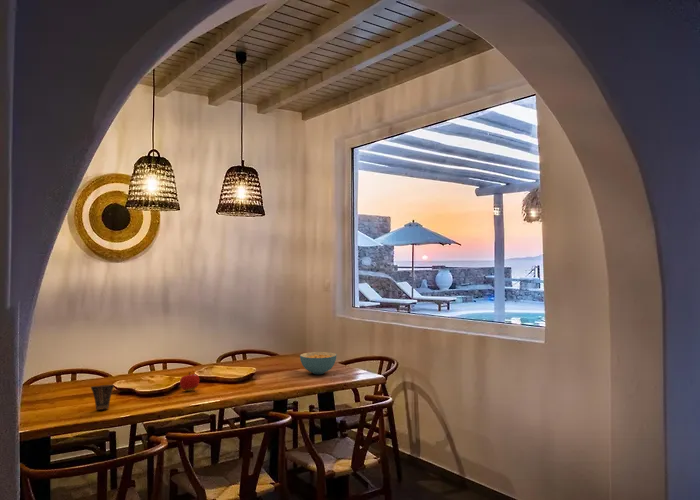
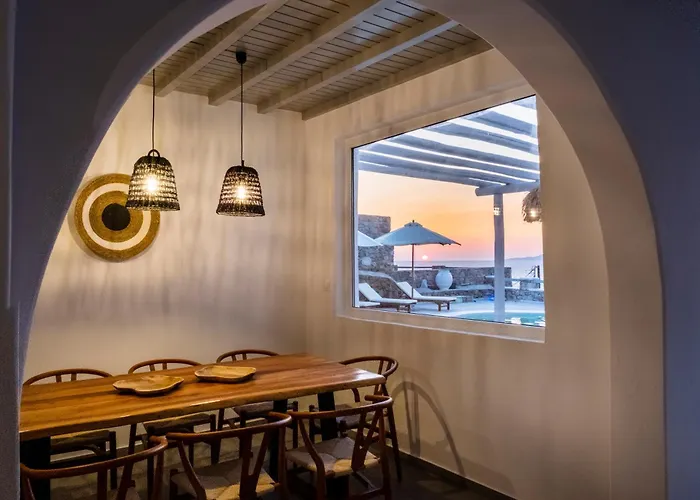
- cereal bowl [299,351,338,375]
- cup [90,384,115,411]
- fruit [179,371,200,392]
